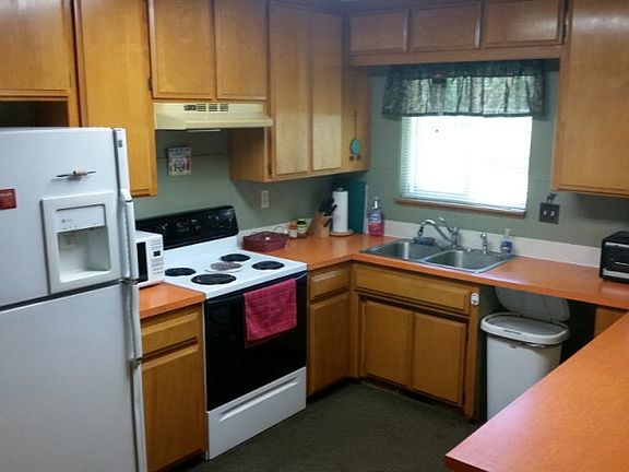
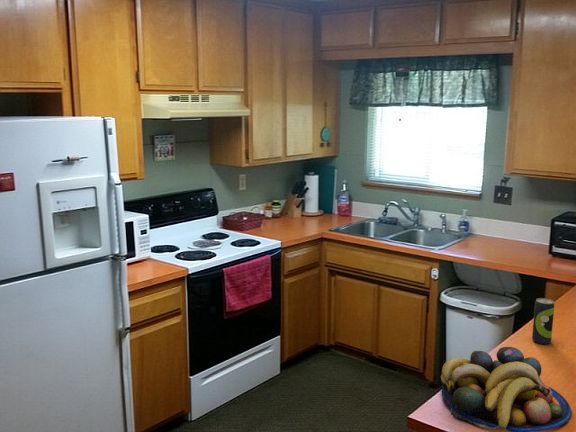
+ beverage can [531,297,555,345]
+ fruit bowl [440,346,572,432]
